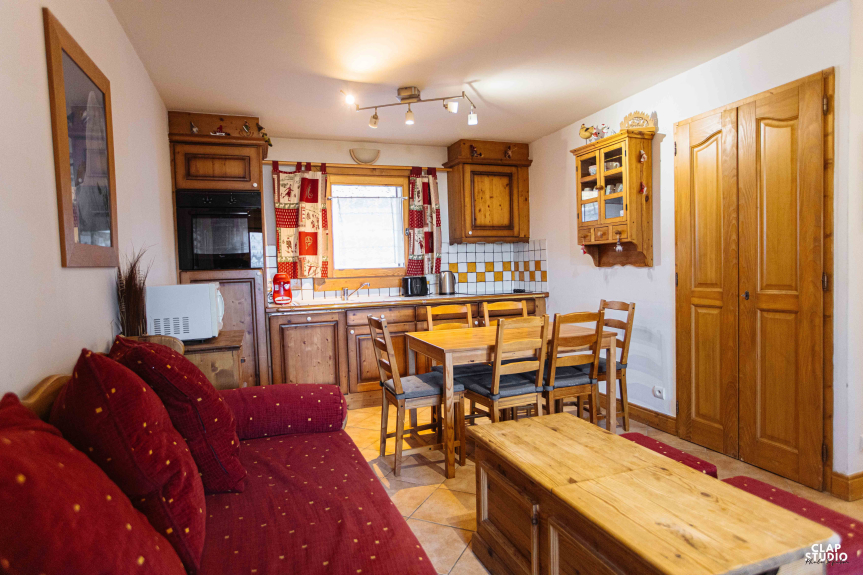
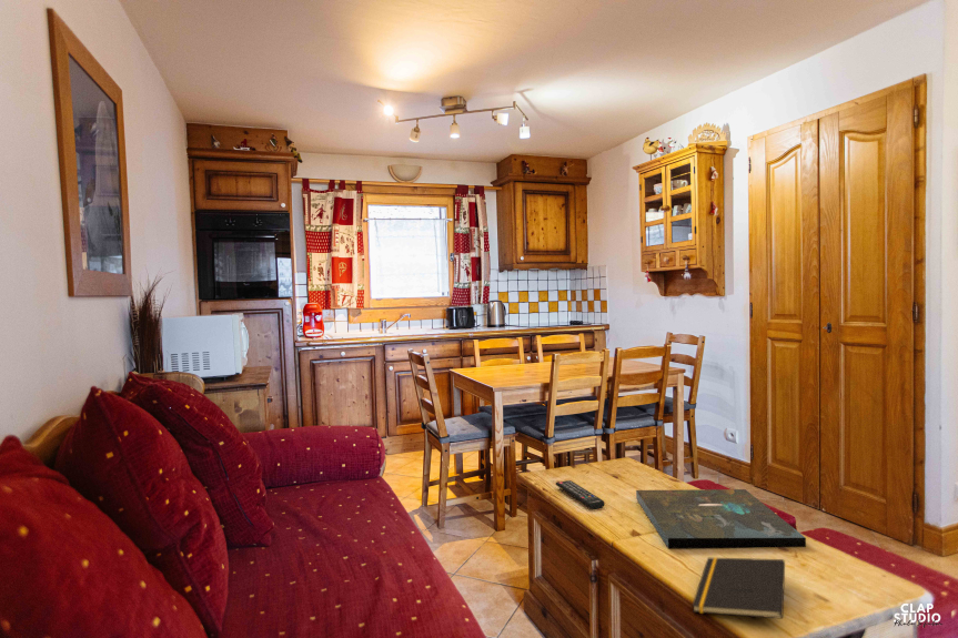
+ board game [635,488,807,549]
+ remote control [555,479,606,510]
+ notepad [690,556,786,620]
